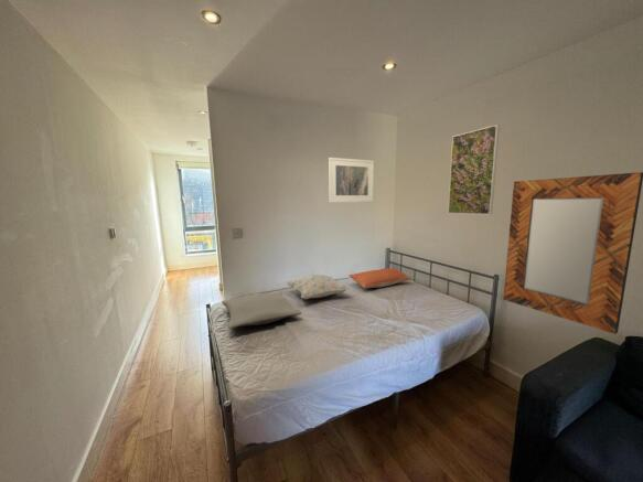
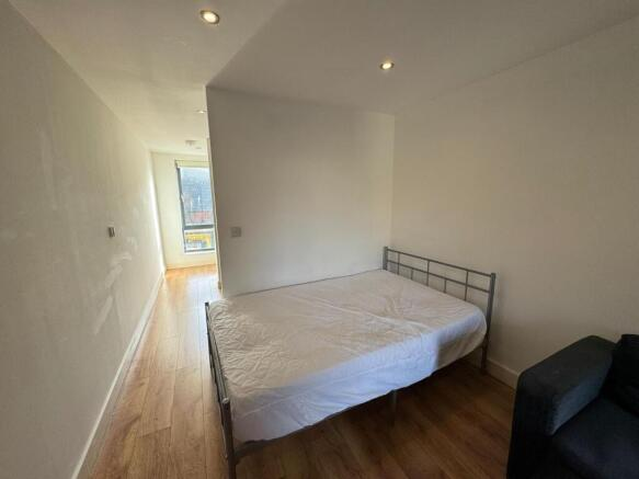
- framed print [328,157,375,204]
- pillow [347,267,414,289]
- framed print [447,124,501,215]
- decorative pillow [285,274,351,300]
- home mirror [502,171,643,335]
- pillow [221,290,302,330]
